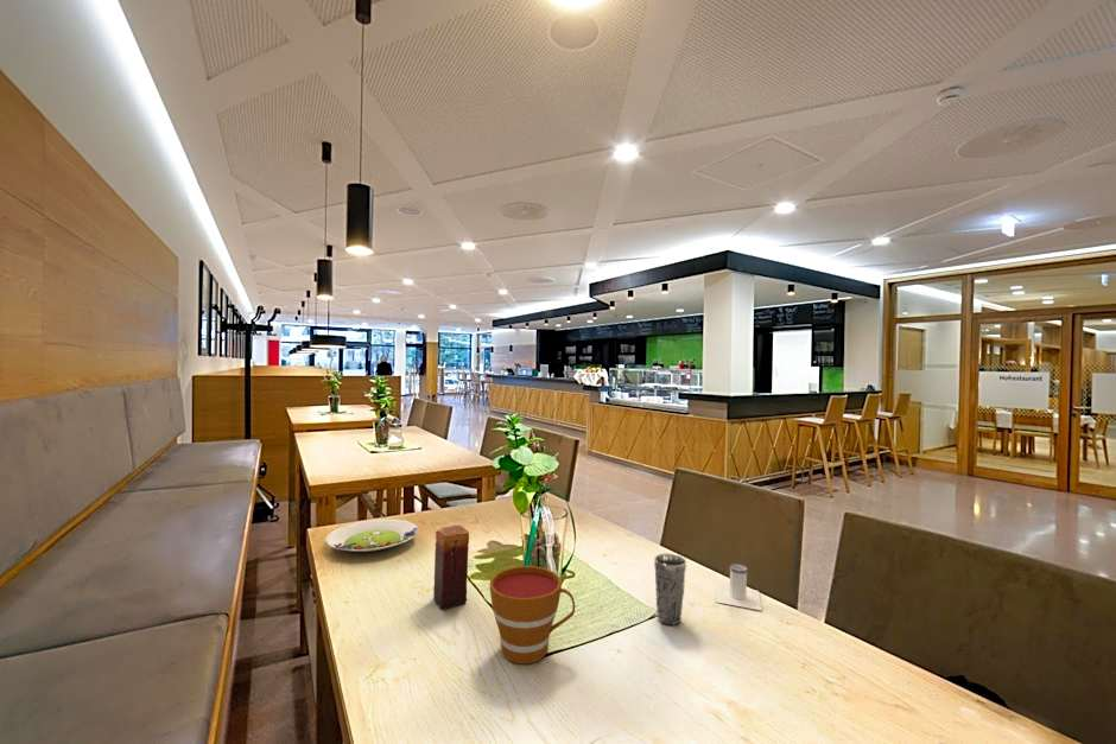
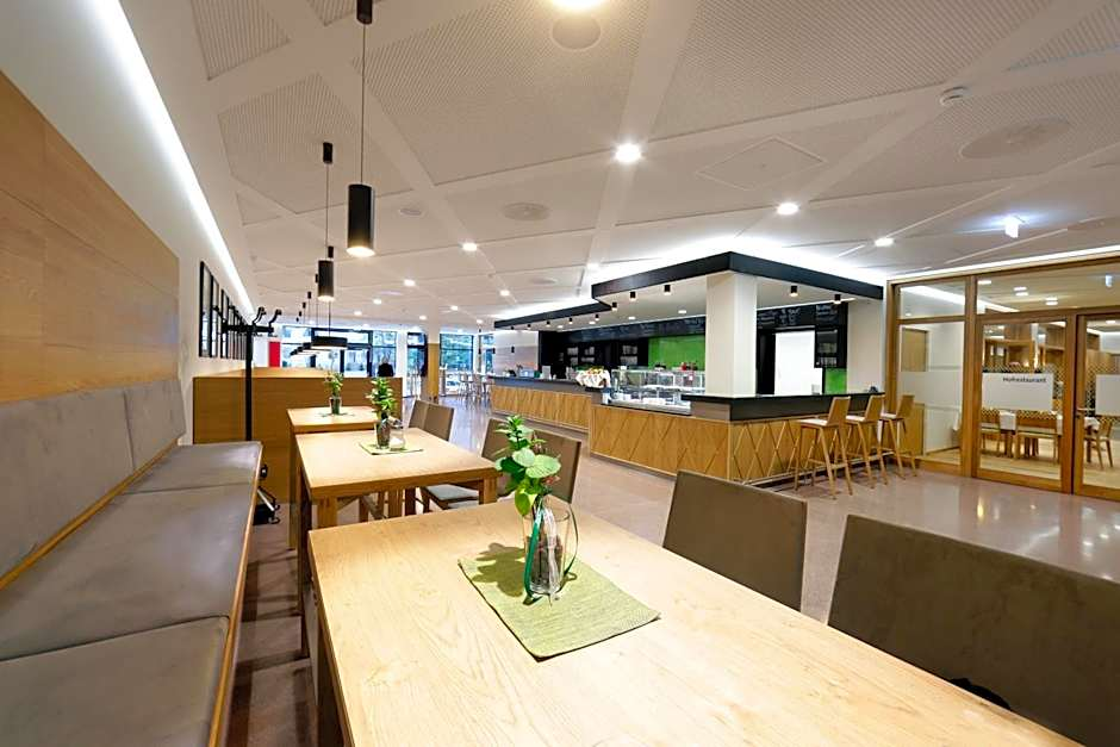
- salad plate [324,519,419,553]
- salt shaker [715,562,762,611]
- cup [489,565,576,664]
- candle [432,524,470,611]
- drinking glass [653,553,687,627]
